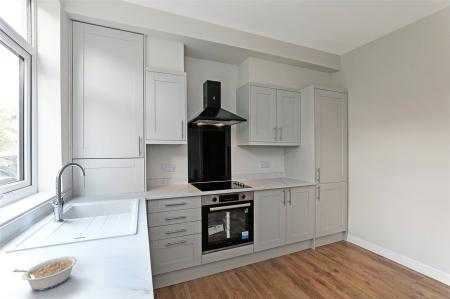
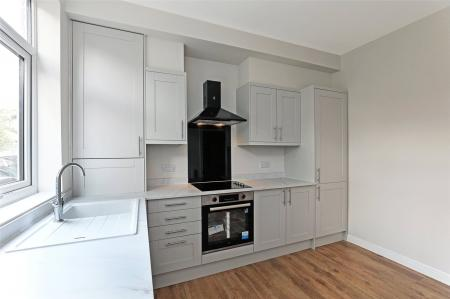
- legume [12,255,78,292]
